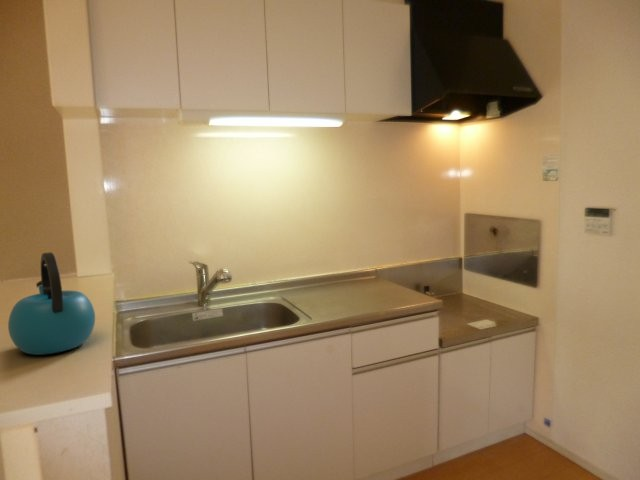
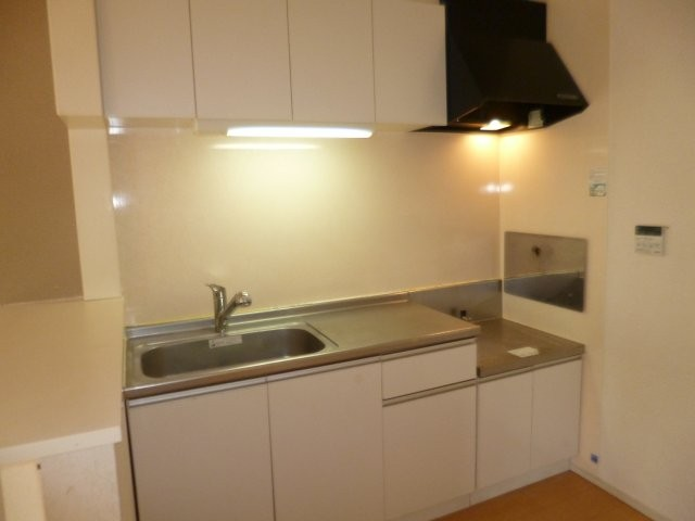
- kettle [7,251,96,356]
